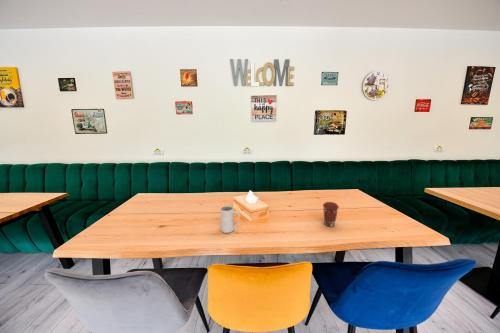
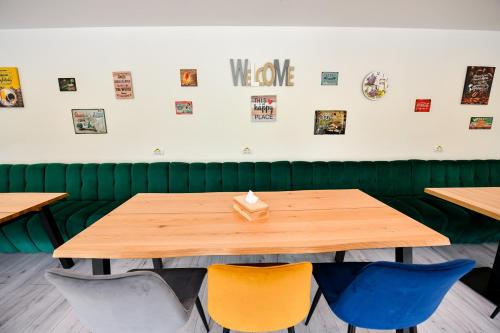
- coffee cup [322,201,340,228]
- mug [219,205,241,234]
